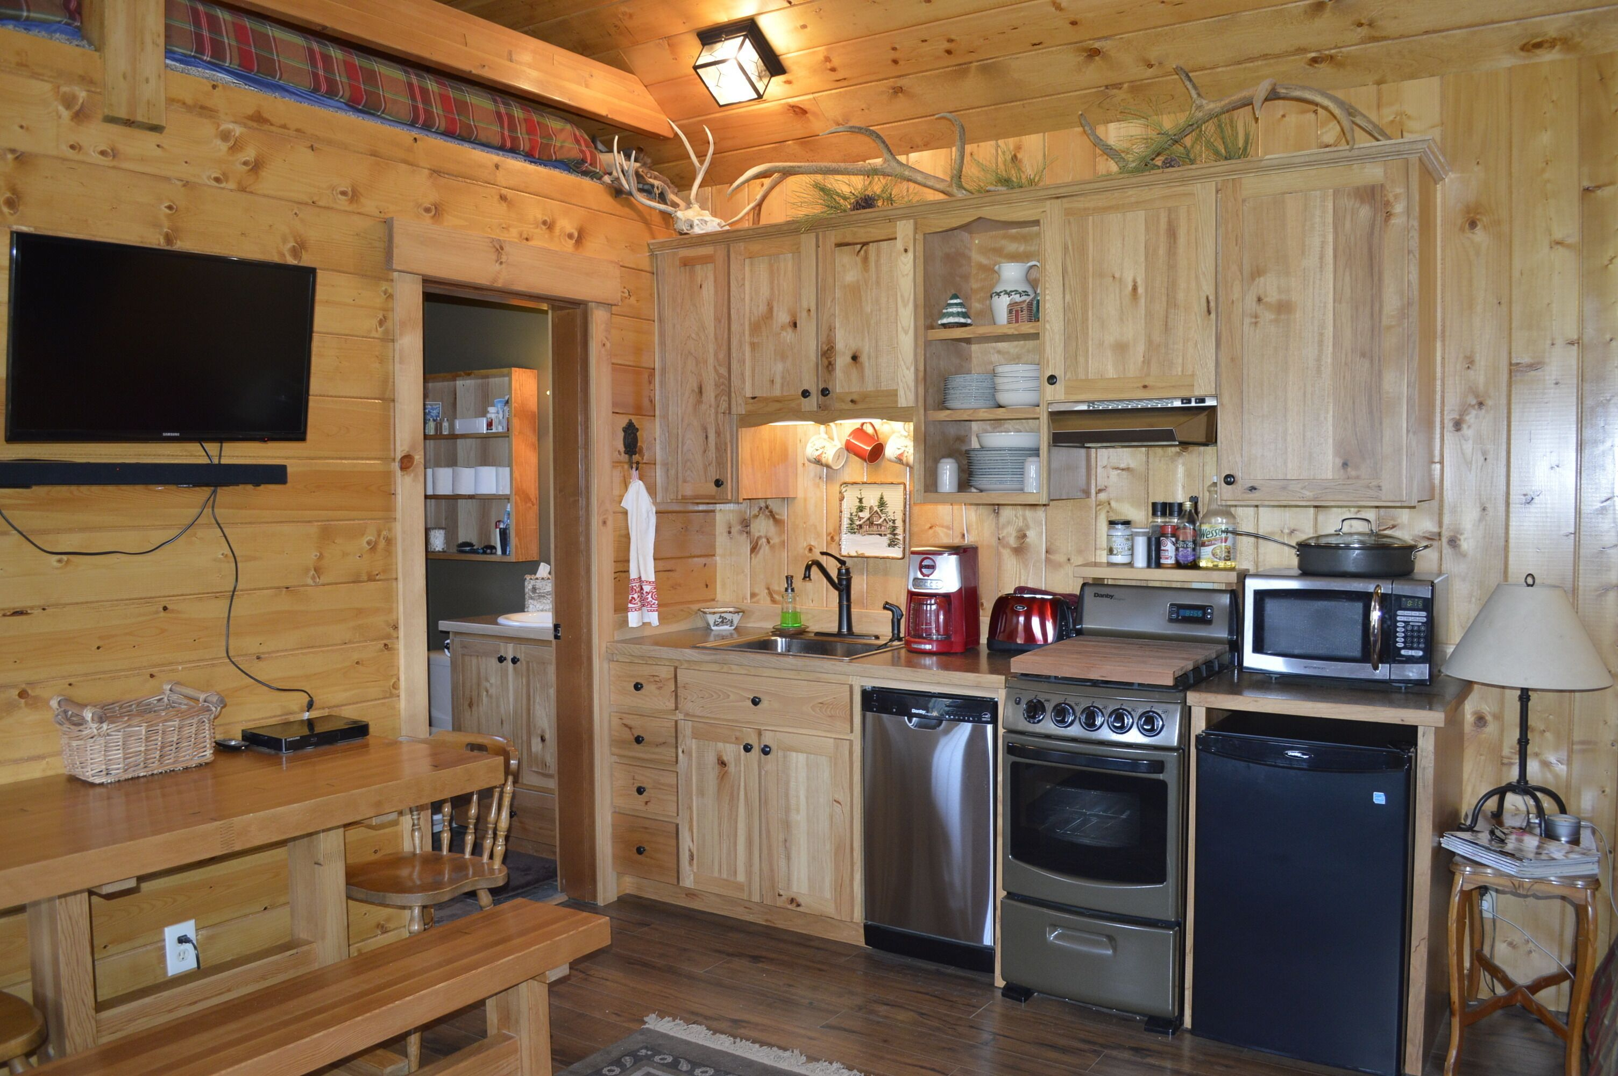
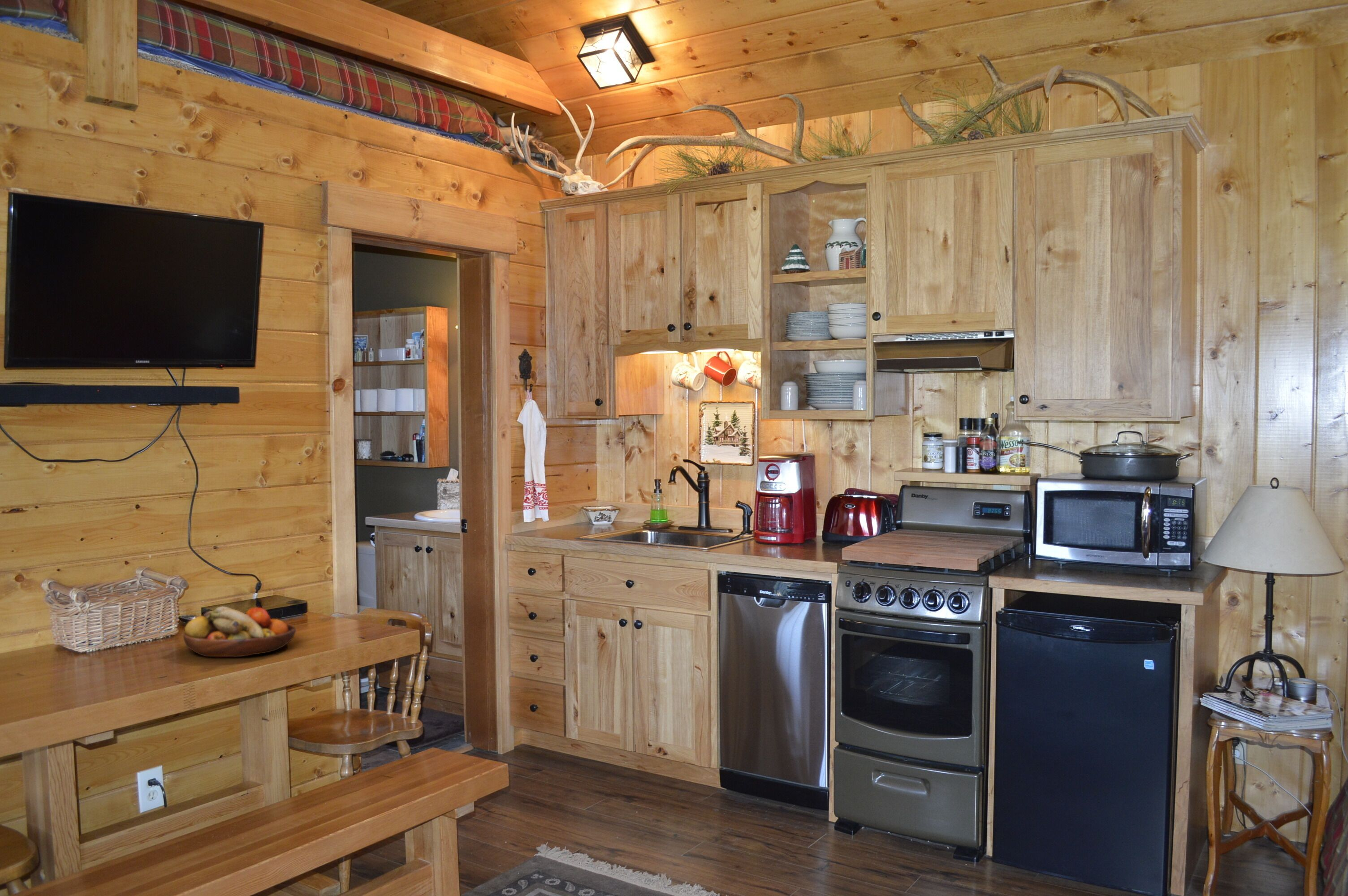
+ fruit bowl [183,606,296,658]
